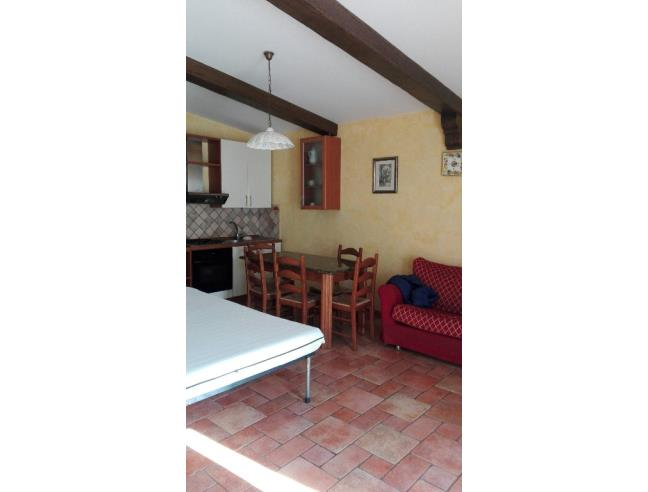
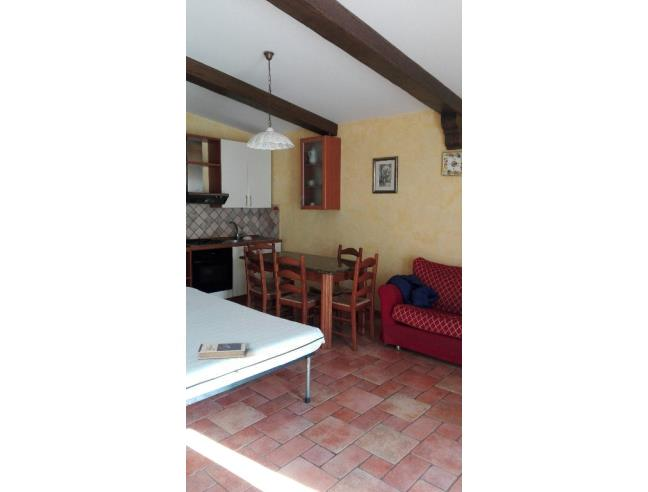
+ hardback book [197,341,246,360]
